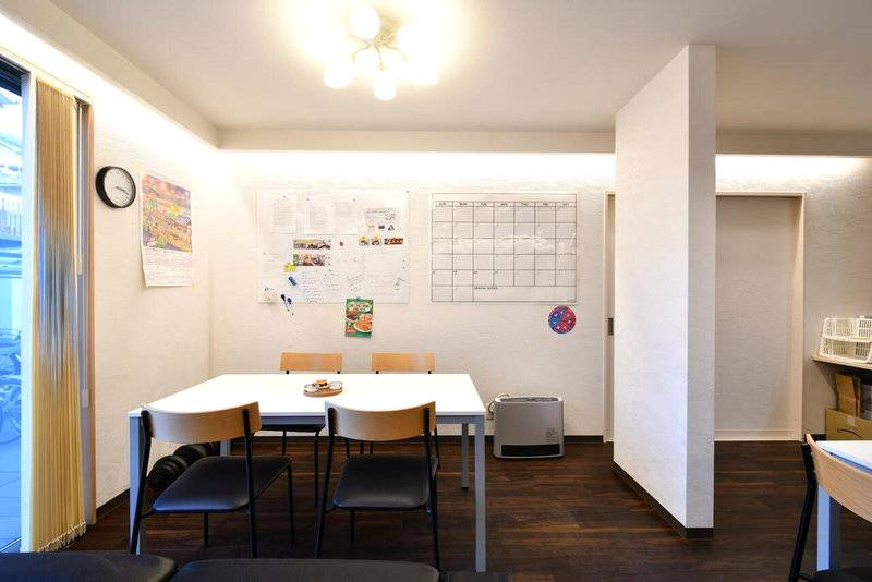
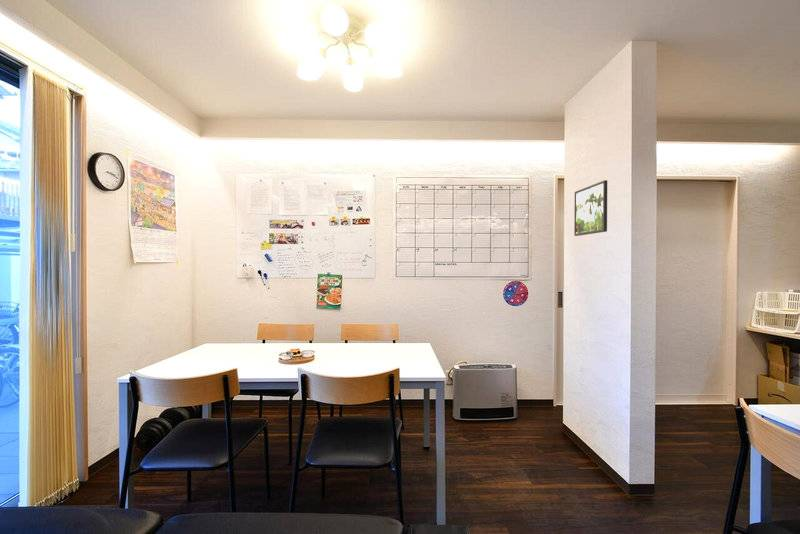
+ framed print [573,179,608,237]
